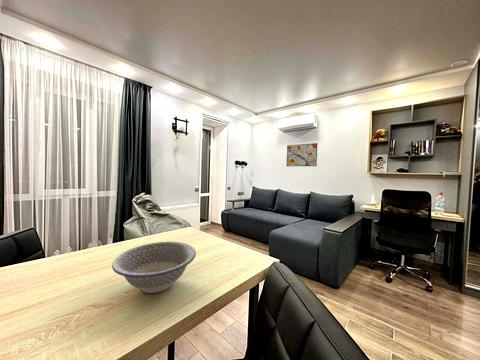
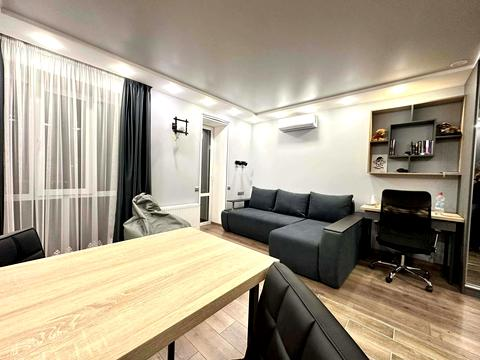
- bowl [111,241,197,294]
- wall art [285,142,318,167]
